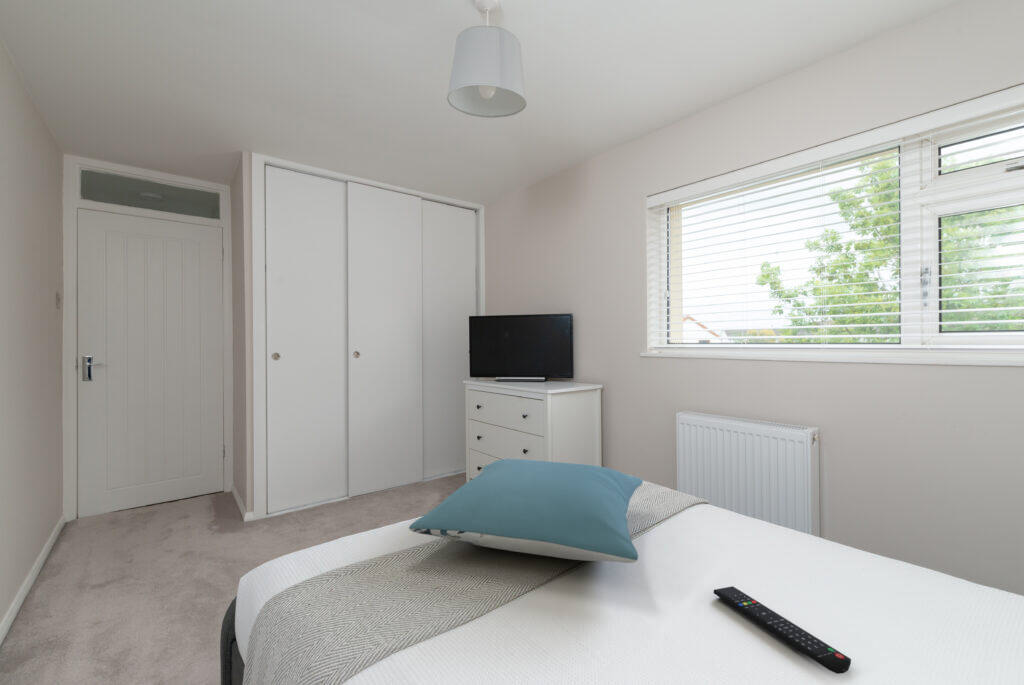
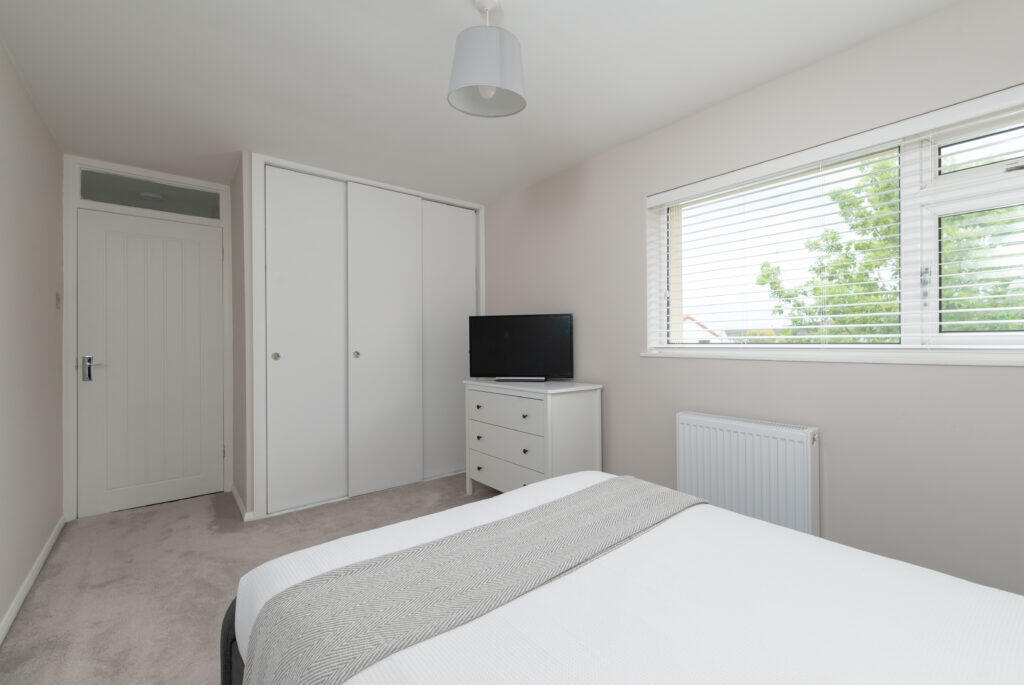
- pillow [408,458,644,564]
- remote control [713,585,852,675]
